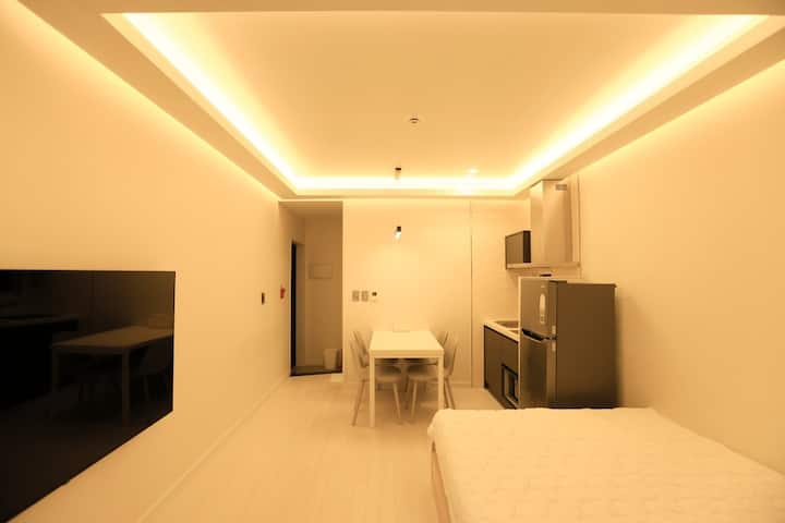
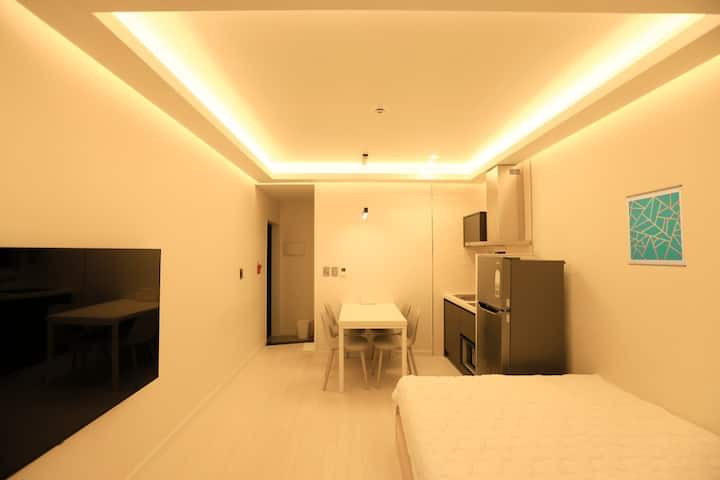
+ wall art [625,184,687,268]
